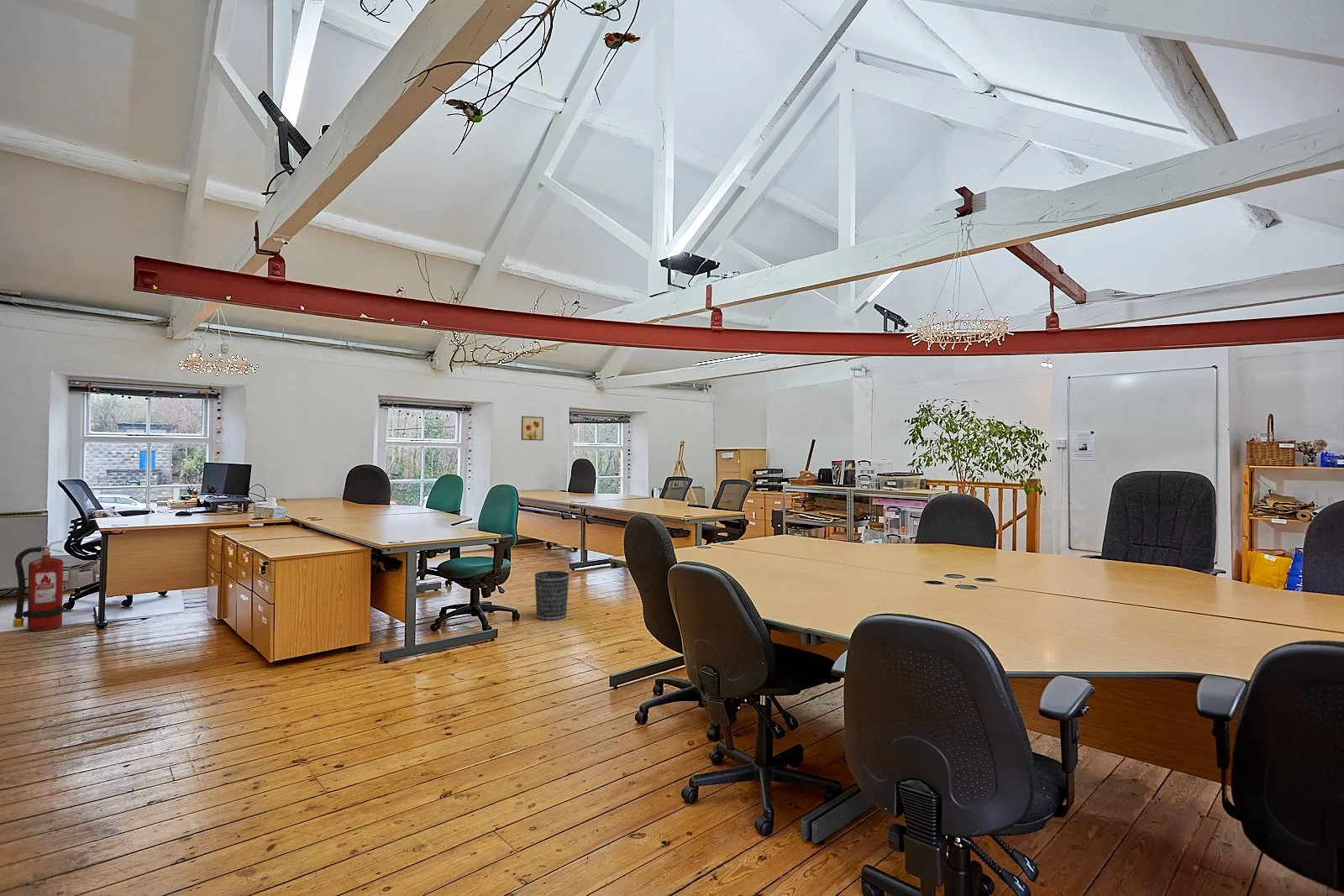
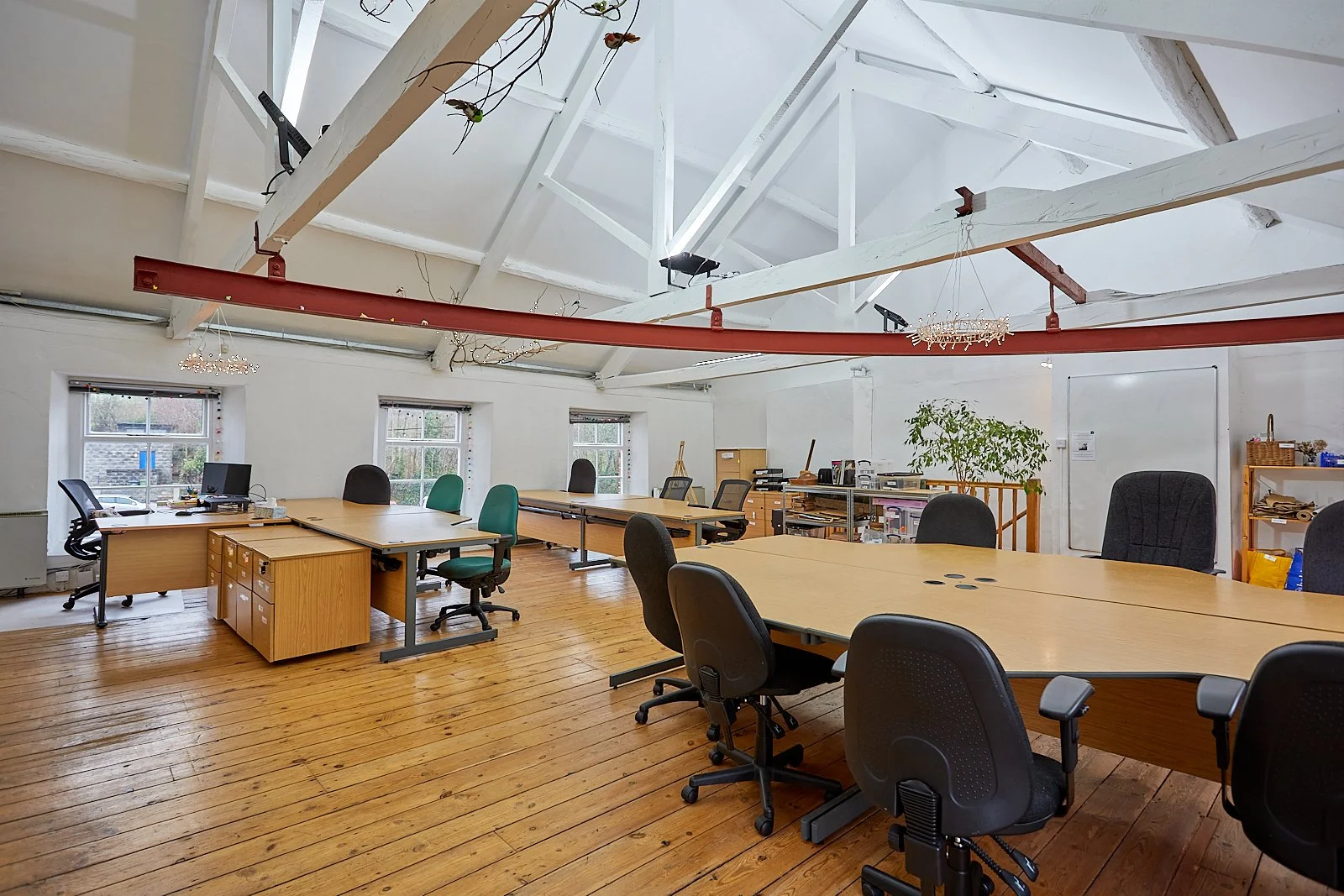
- fire extinguisher [12,539,66,632]
- wastebasket [534,570,570,621]
- wall art [521,416,544,442]
